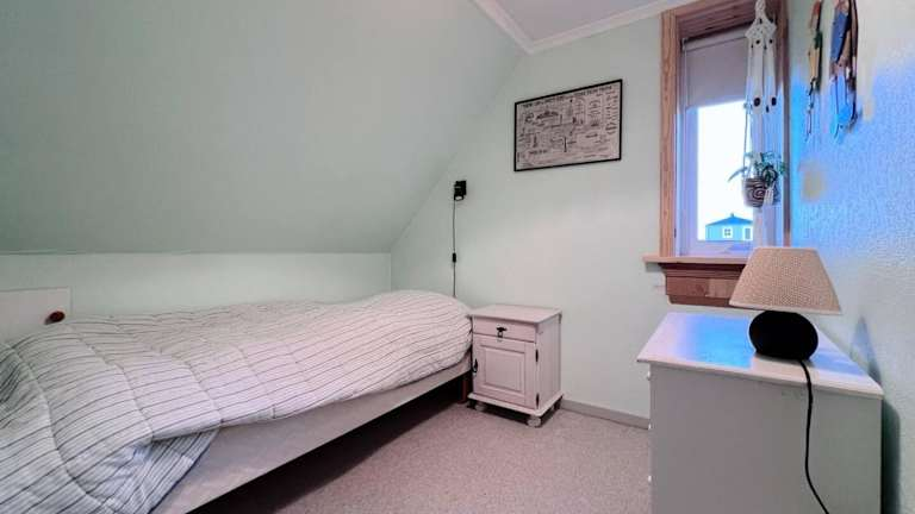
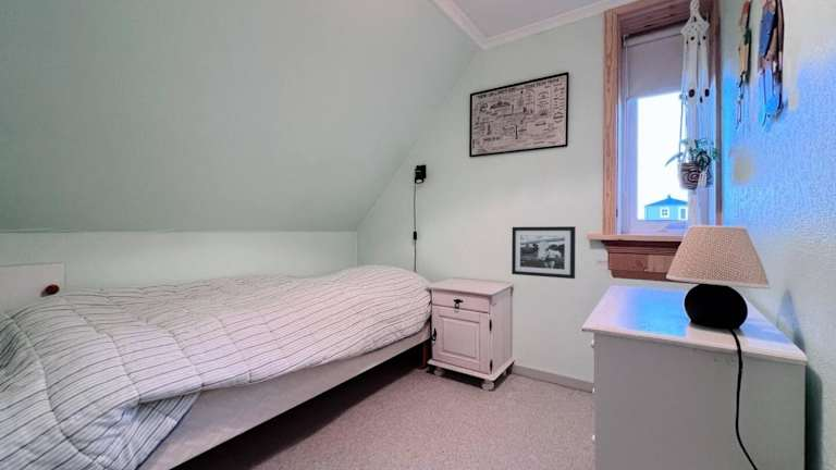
+ picture frame [511,225,577,280]
